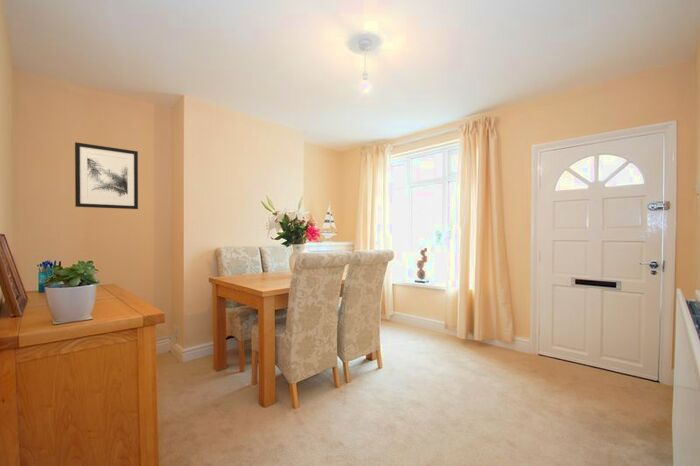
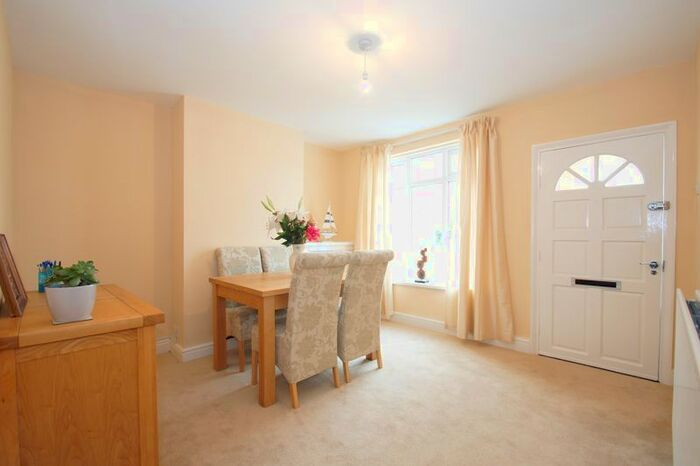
- wall art [74,141,139,210]
